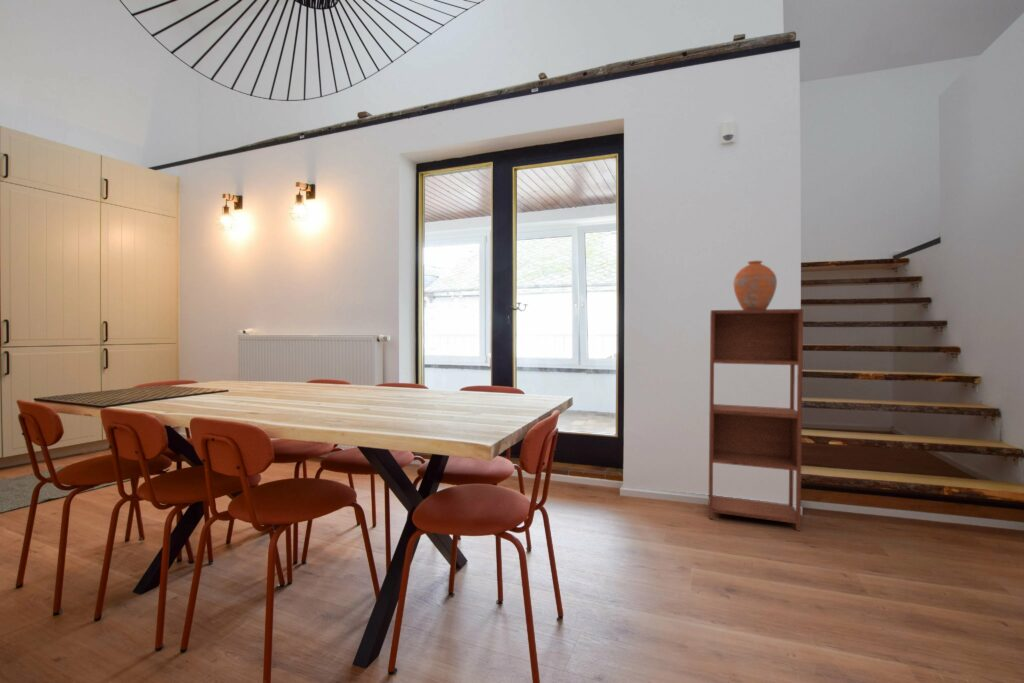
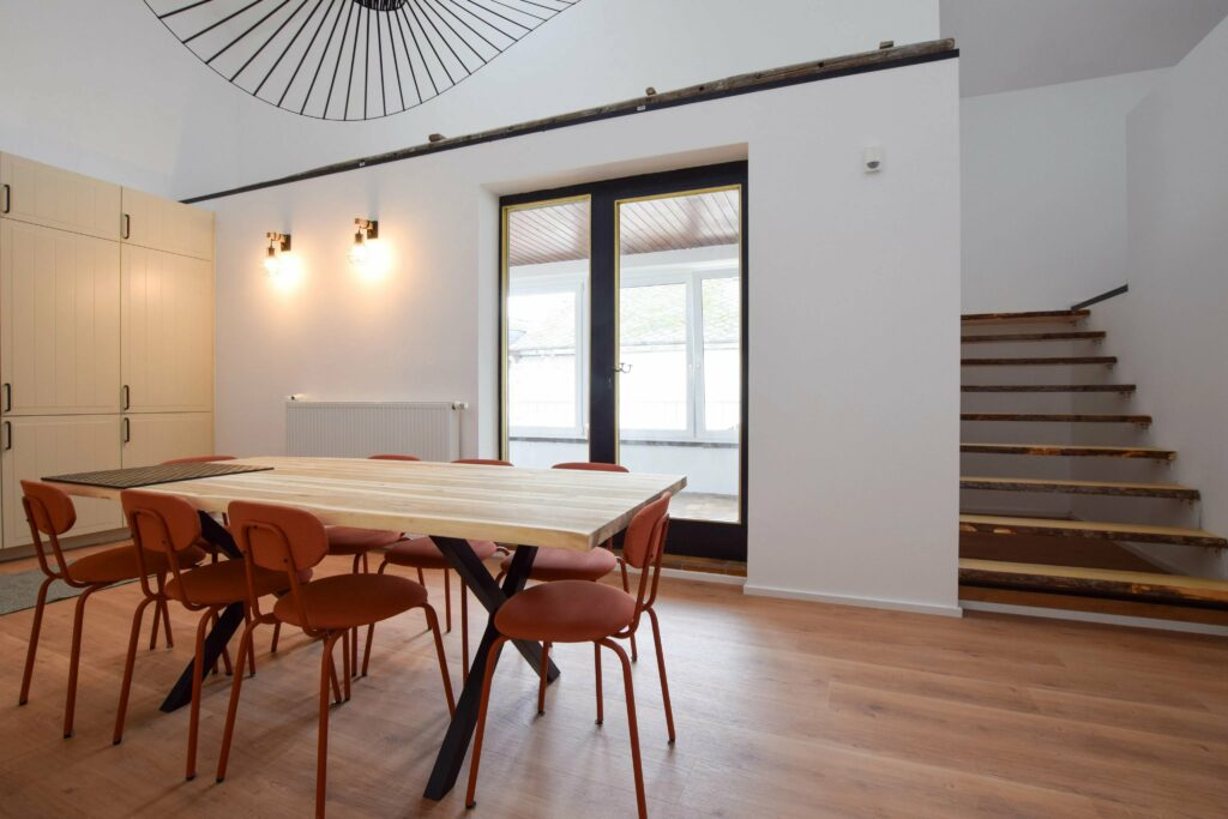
- vase [733,260,778,310]
- shelving unit [708,308,804,532]
